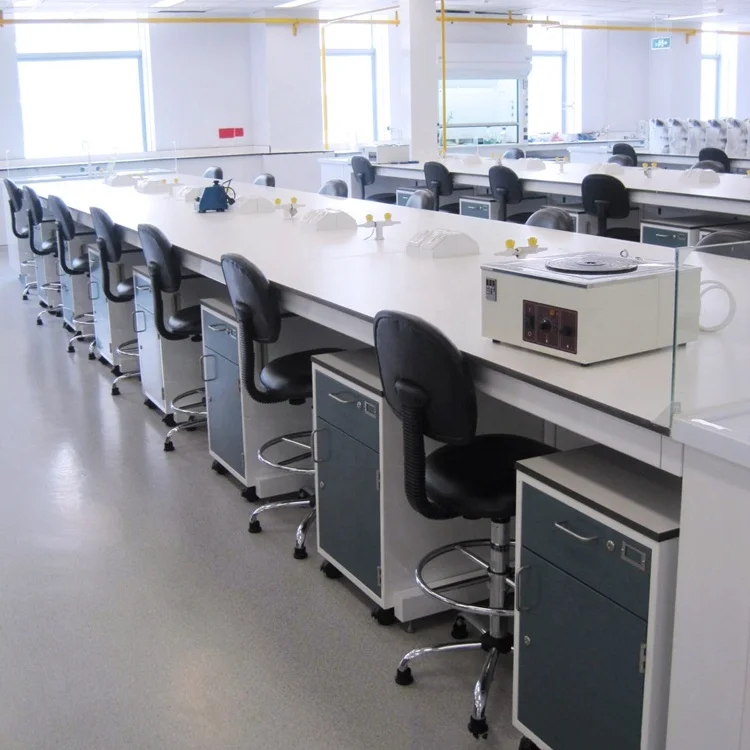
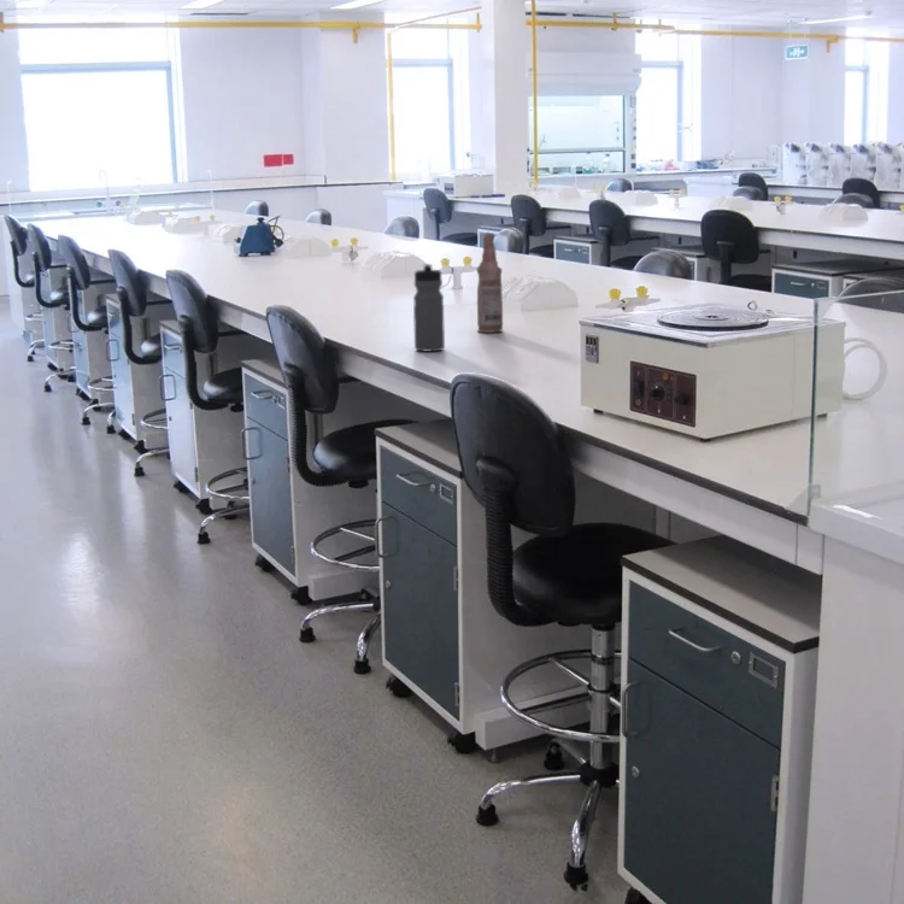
+ bottle [475,231,504,334]
+ water bottle [412,263,446,353]
